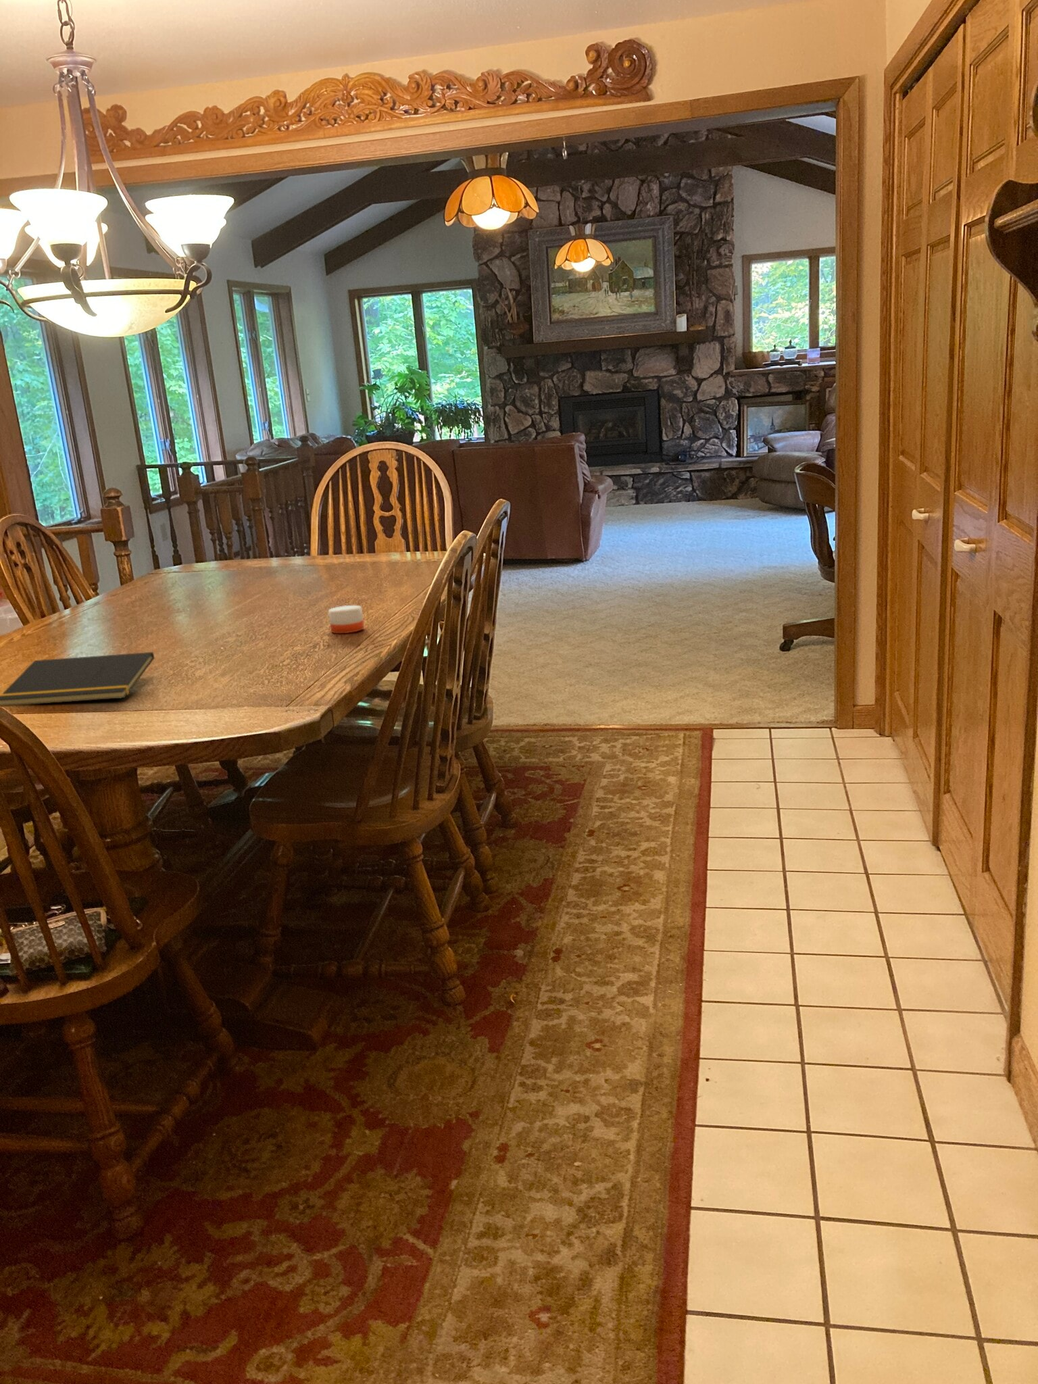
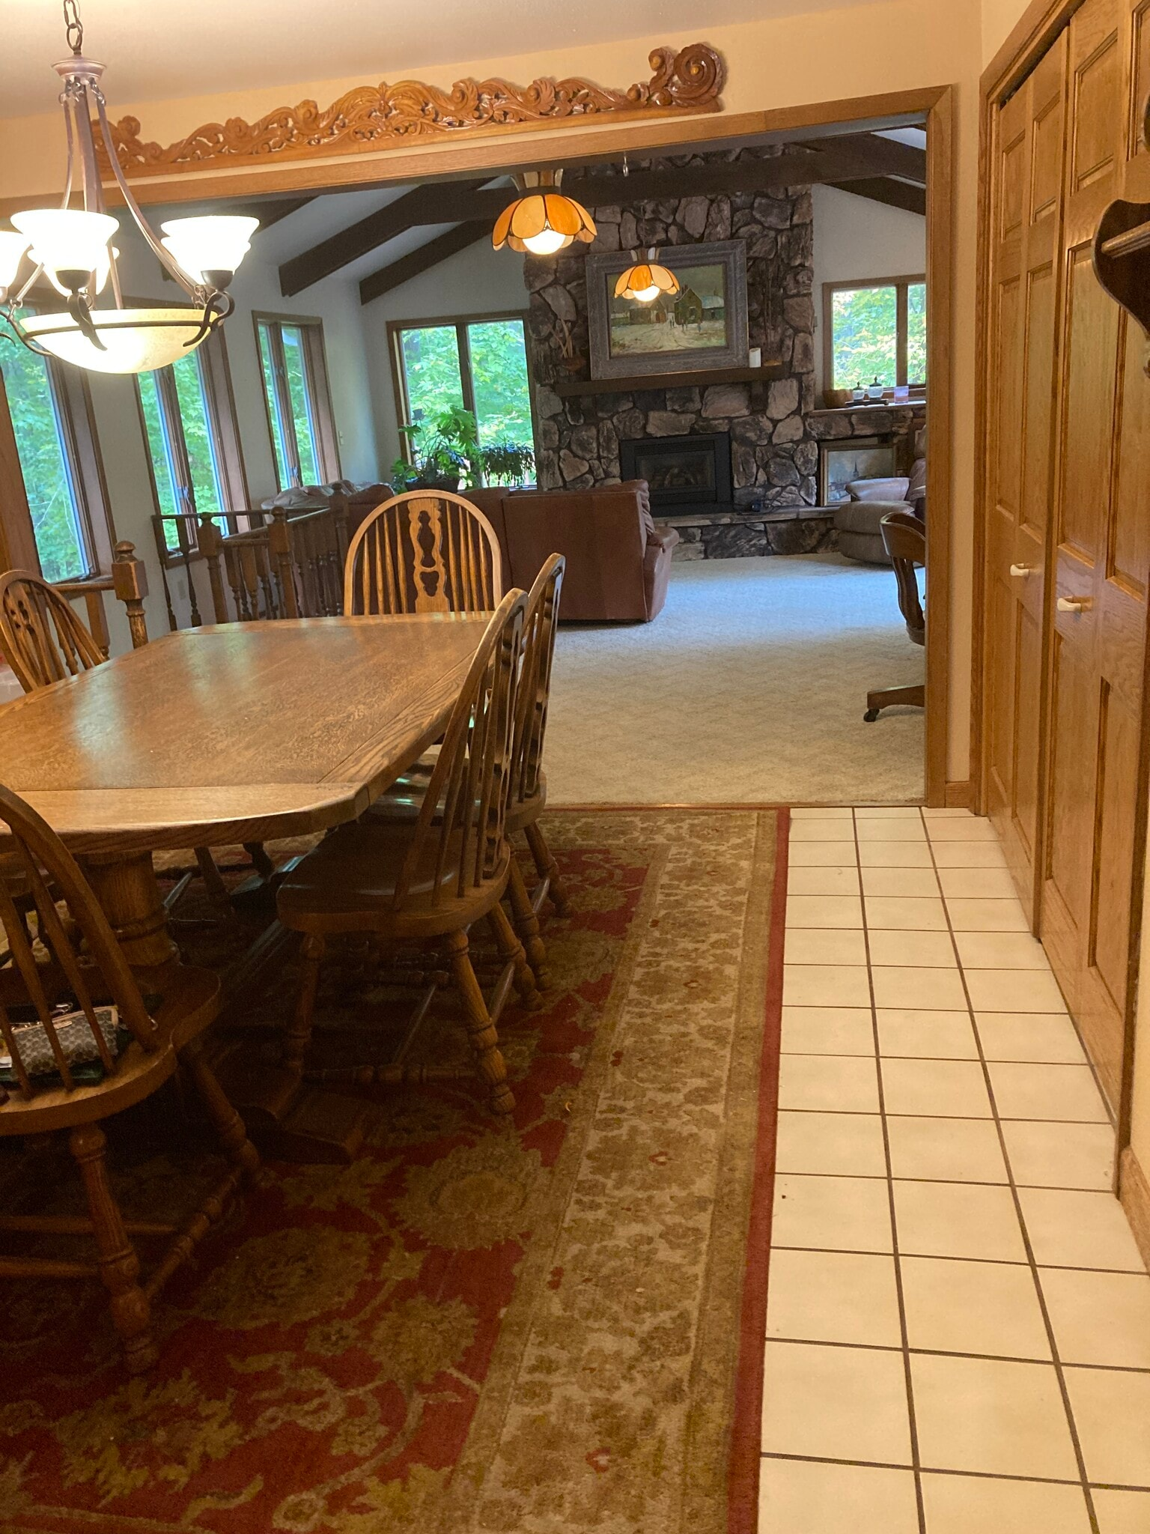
- notepad [0,652,156,707]
- candle [328,586,365,634]
